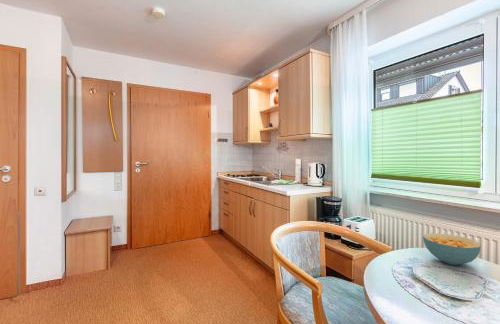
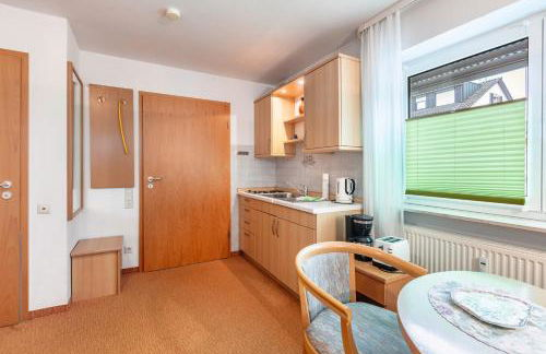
- cereal bowl [422,232,482,266]
